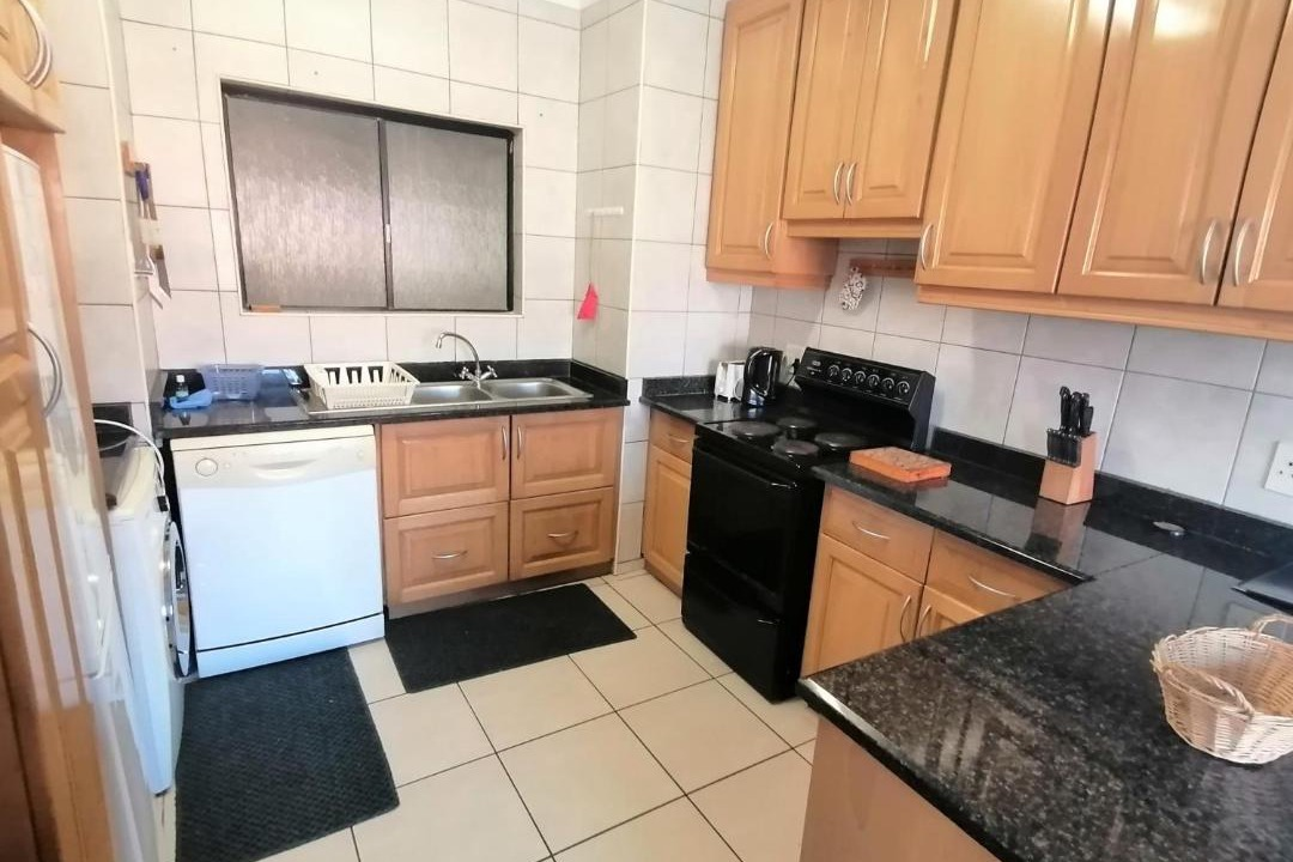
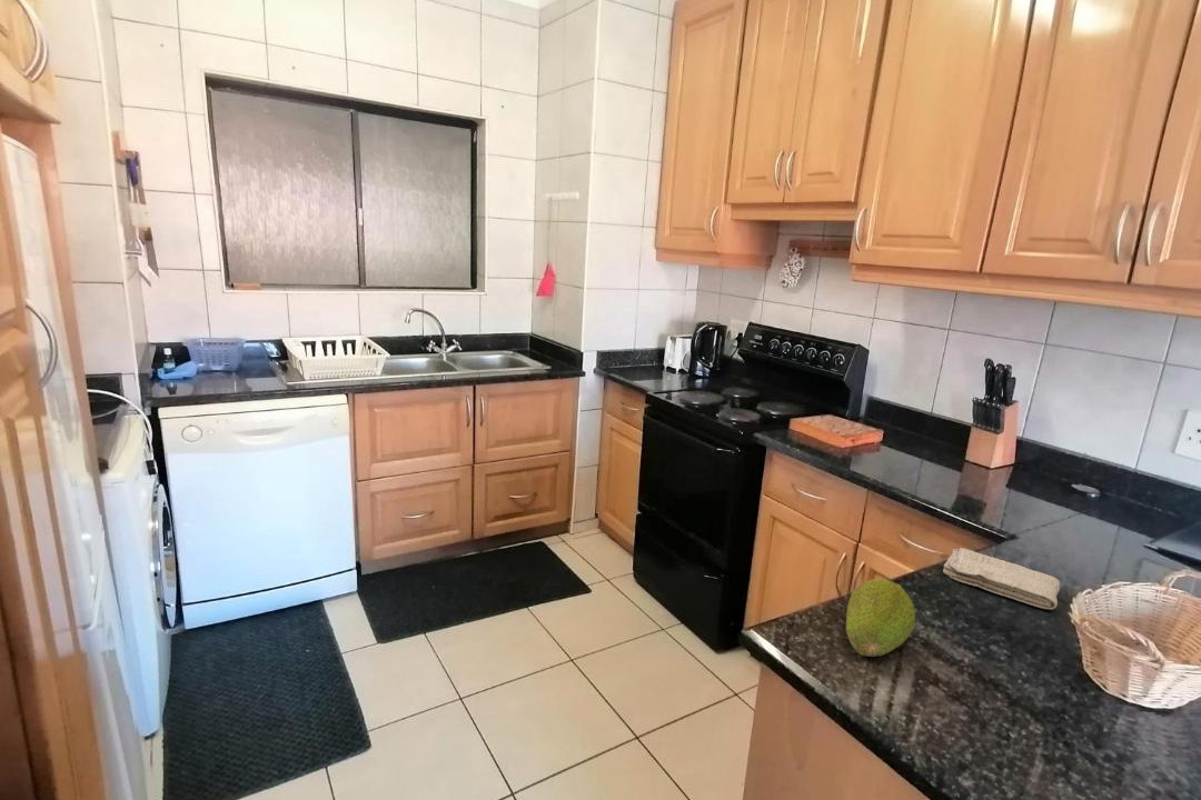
+ washcloth [942,547,1061,610]
+ fruit [845,578,916,658]
